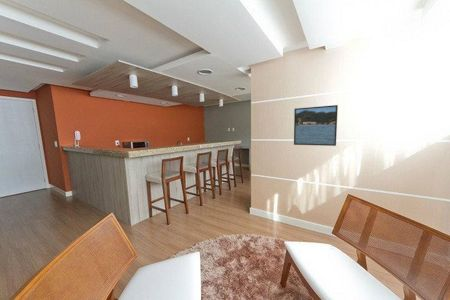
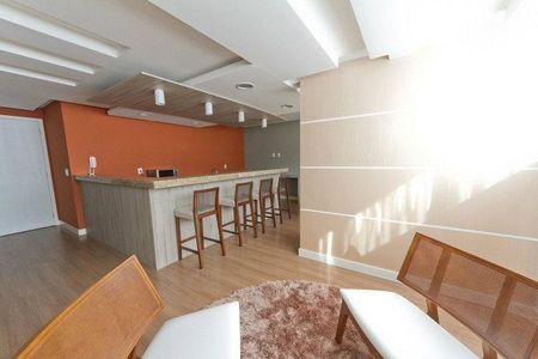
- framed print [293,104,339,147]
